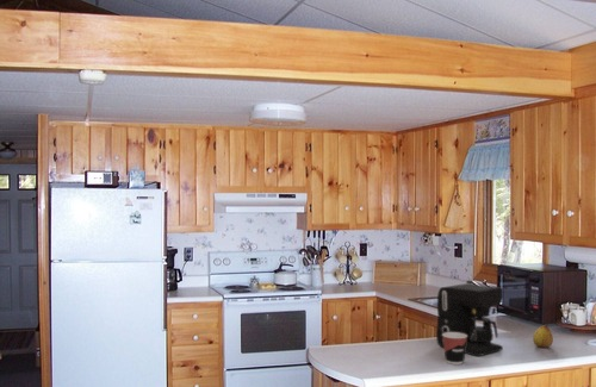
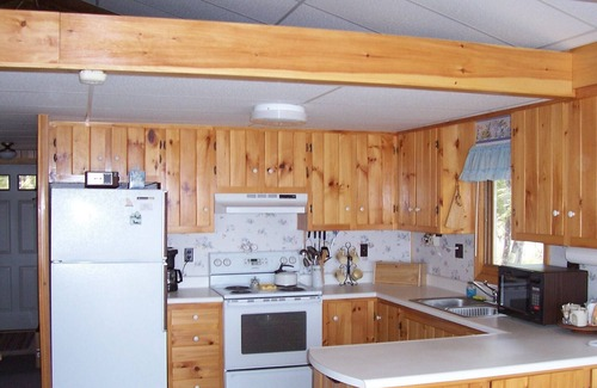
- coffee maker [435,282,504,357]
- fruit [532,322,554,349]
- cup [442,332,467,366]
